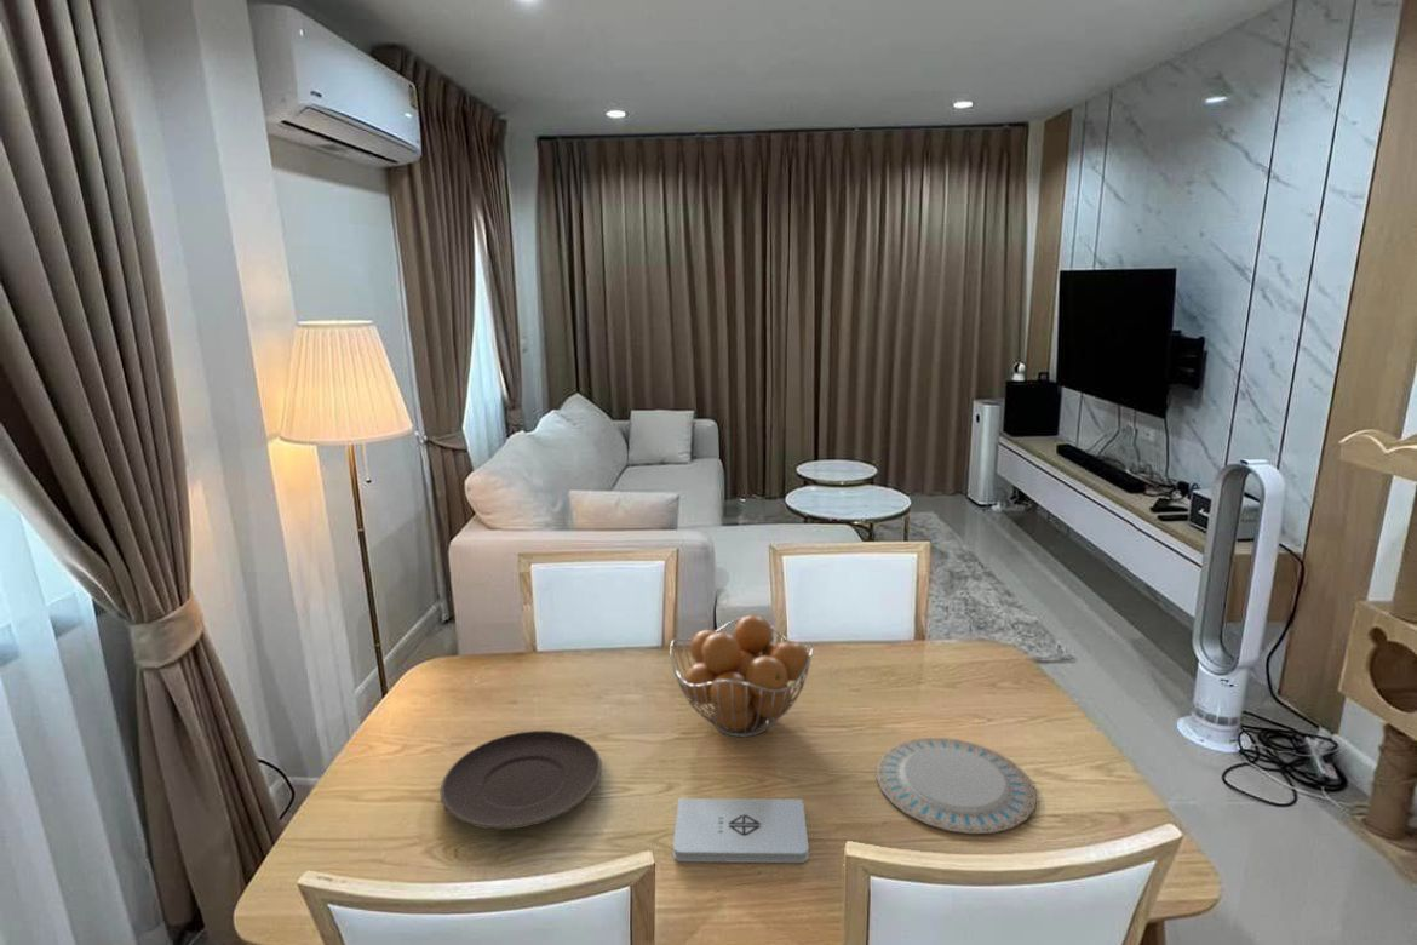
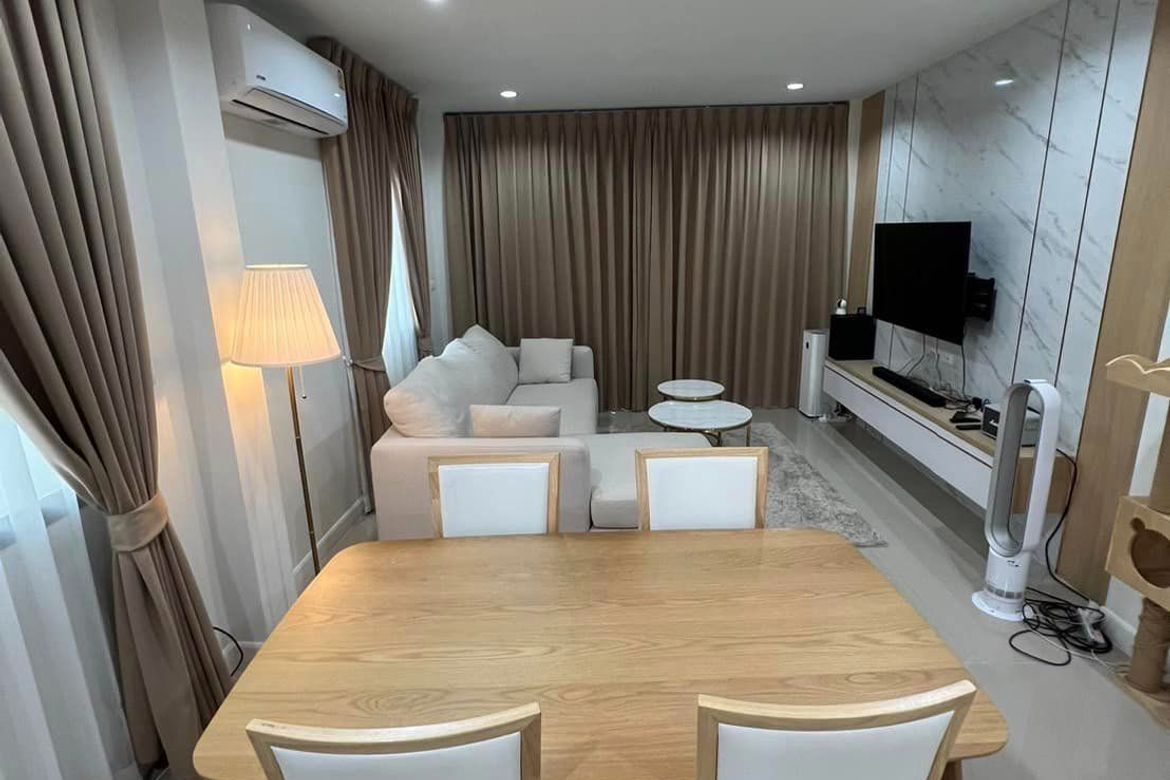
- fruit basket [669,613,814,738]
- plate [438,729,603,830]
- chinaware [876,737,1038,835]
- notepad [672,797,810,864]
